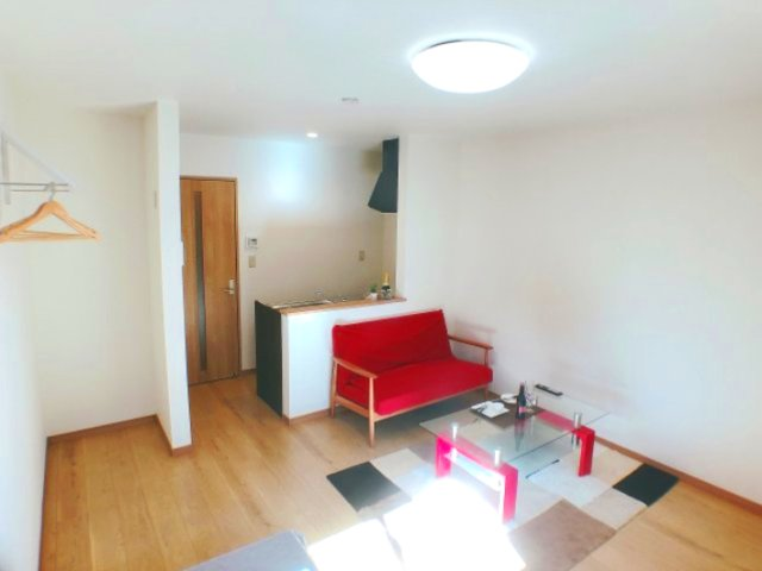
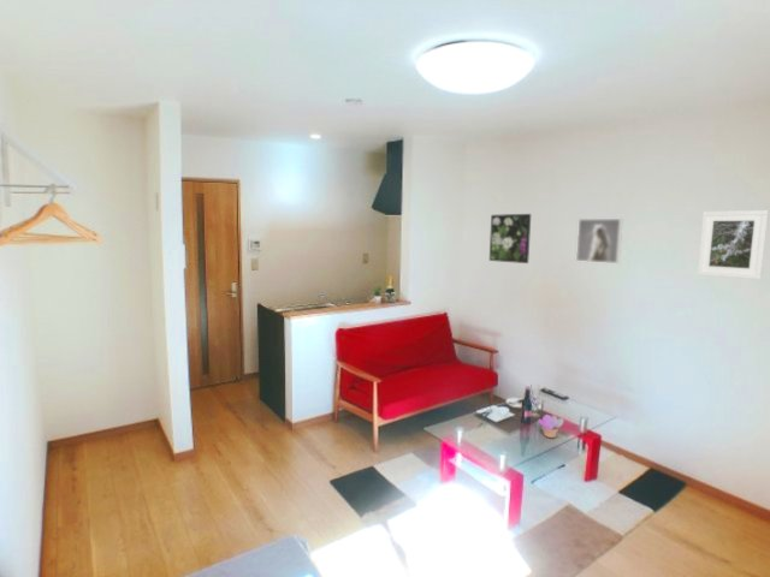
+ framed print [697,209,770,280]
+ succulent plant [538,414,564,439]
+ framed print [488,213,532,264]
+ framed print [575,218,623,264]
